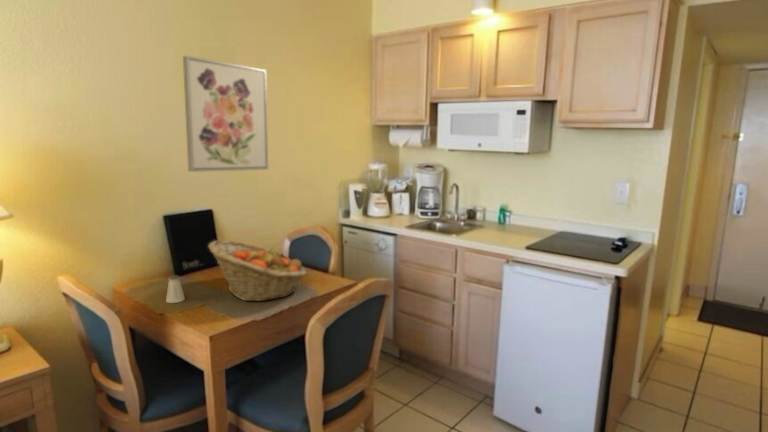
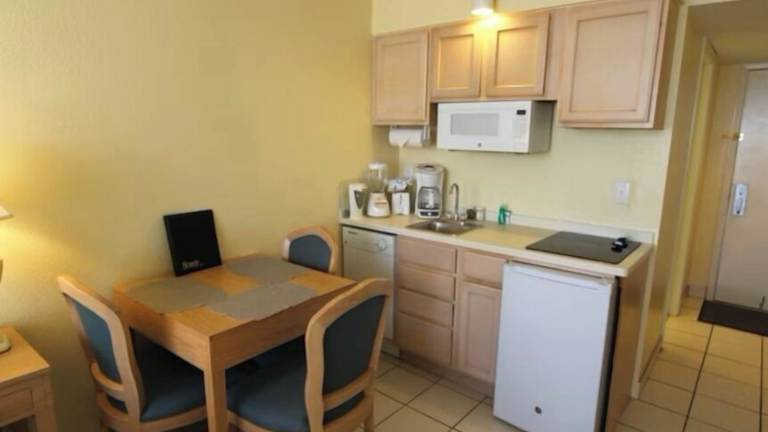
- wall art [182,55,269,173]
- fruit basket [207,239,307,302]
- saltshaker [165,274,186,304]
